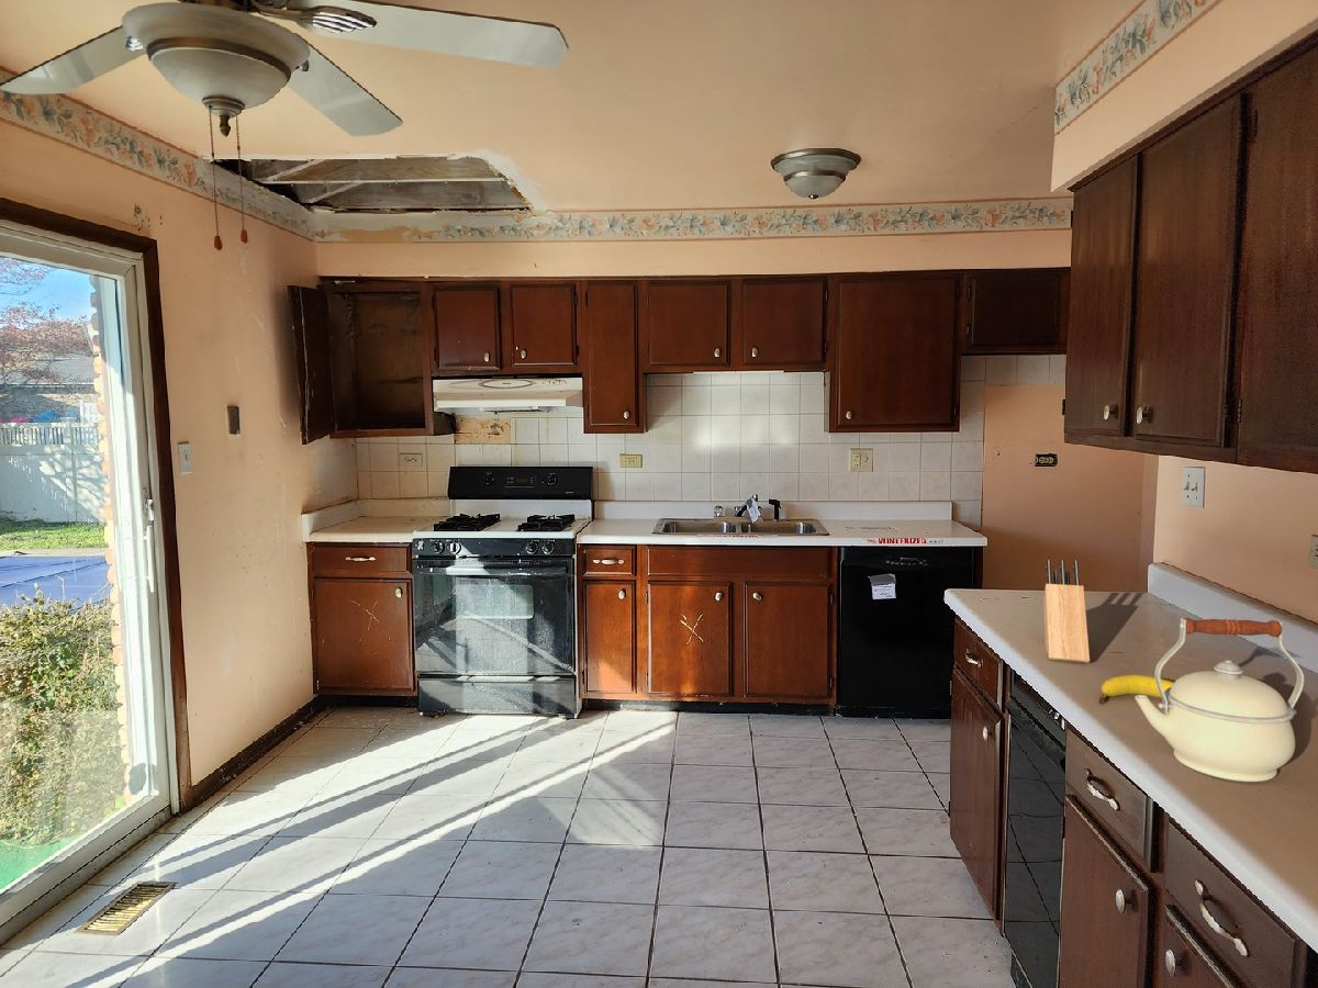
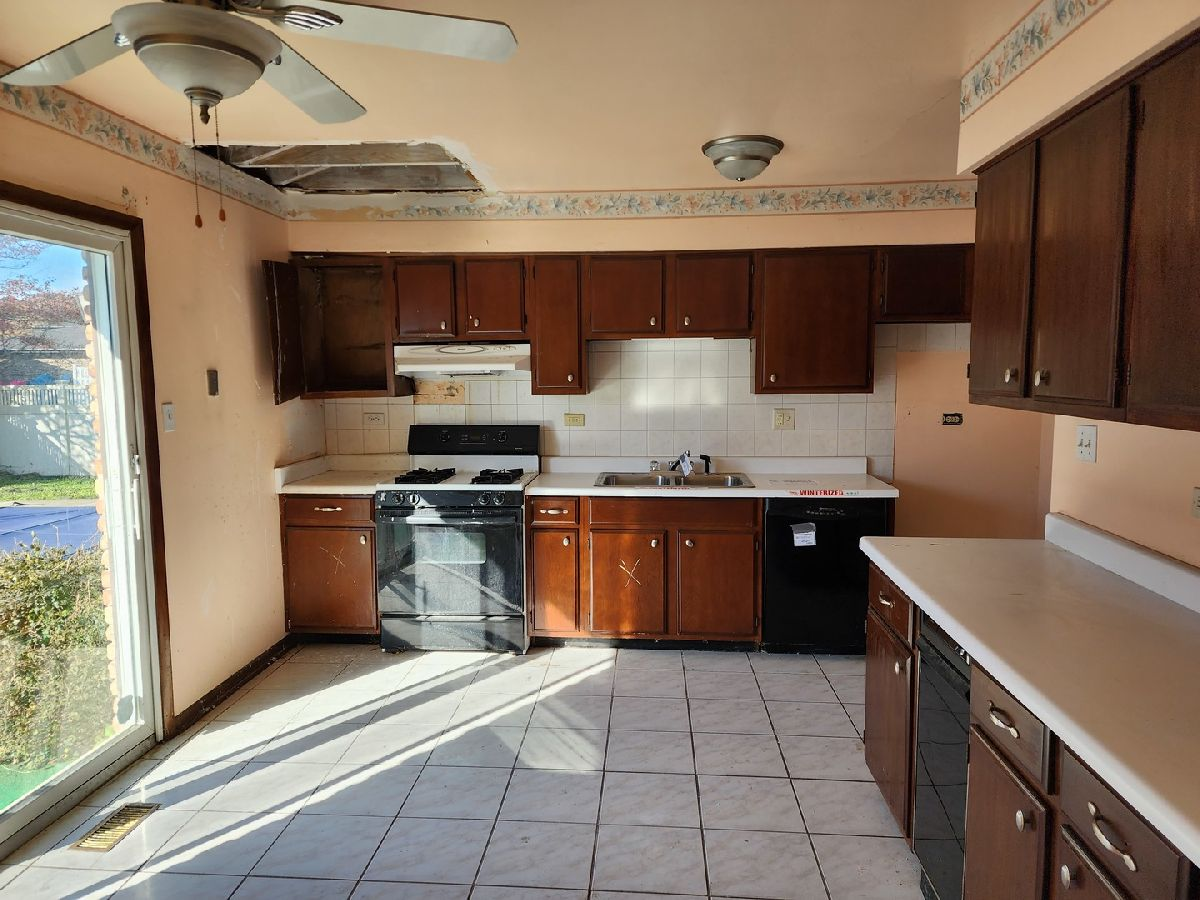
- fruit [1098,674,1174,705]
- kettle [1133,617,1305,783]
- knife block [1042,559,1091,663]
